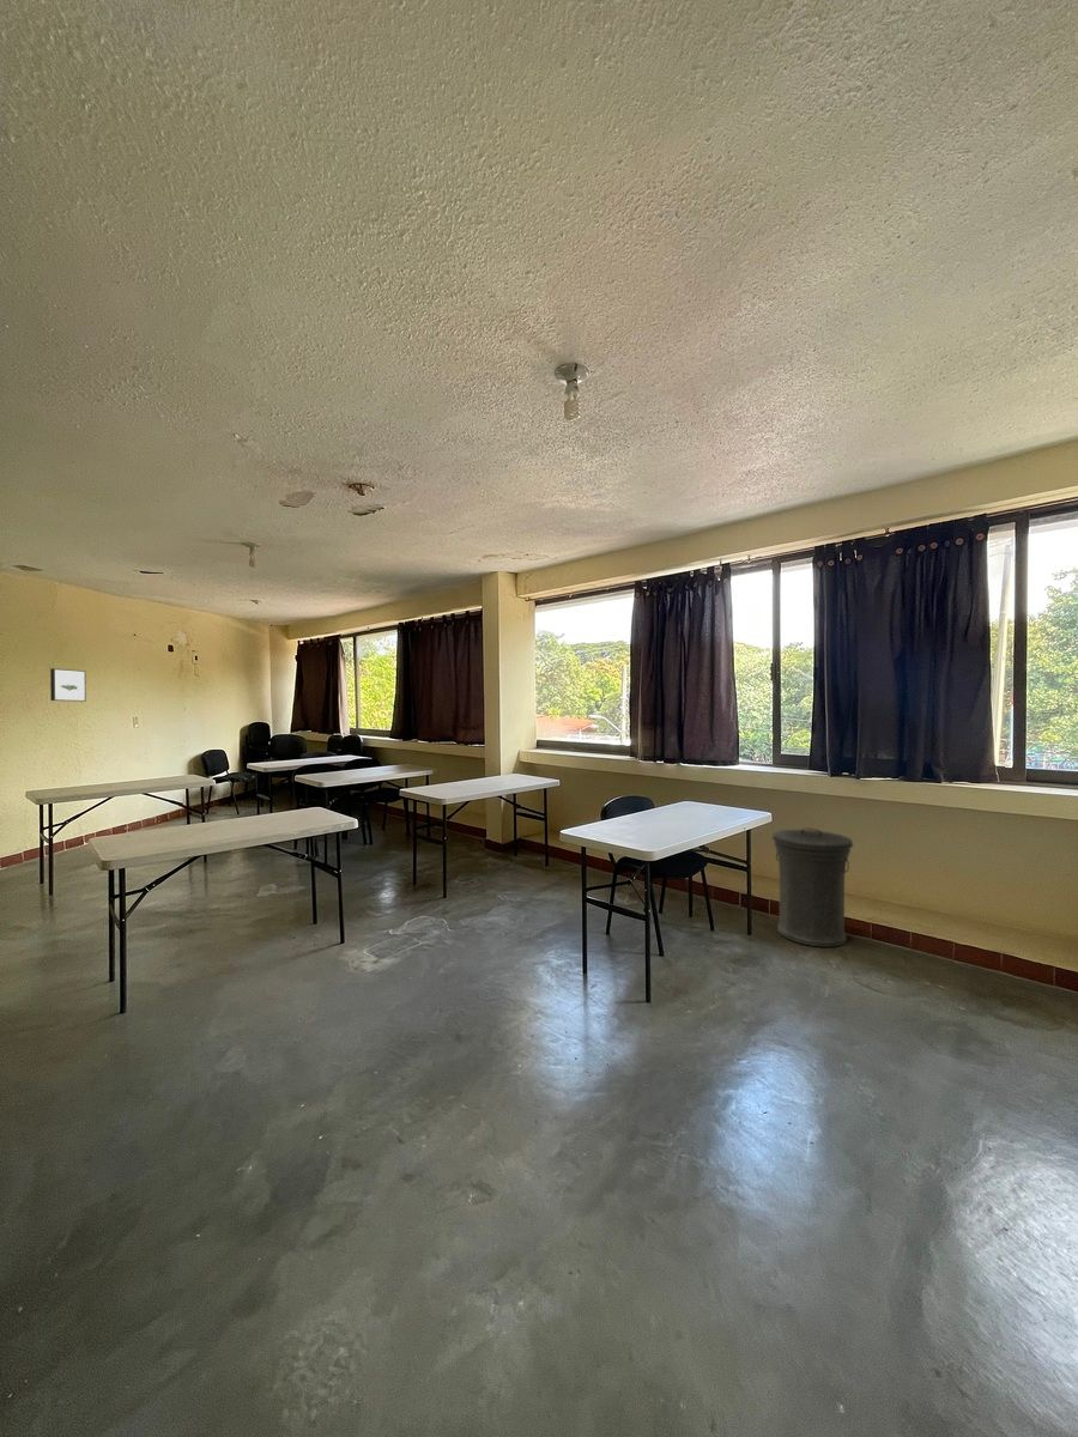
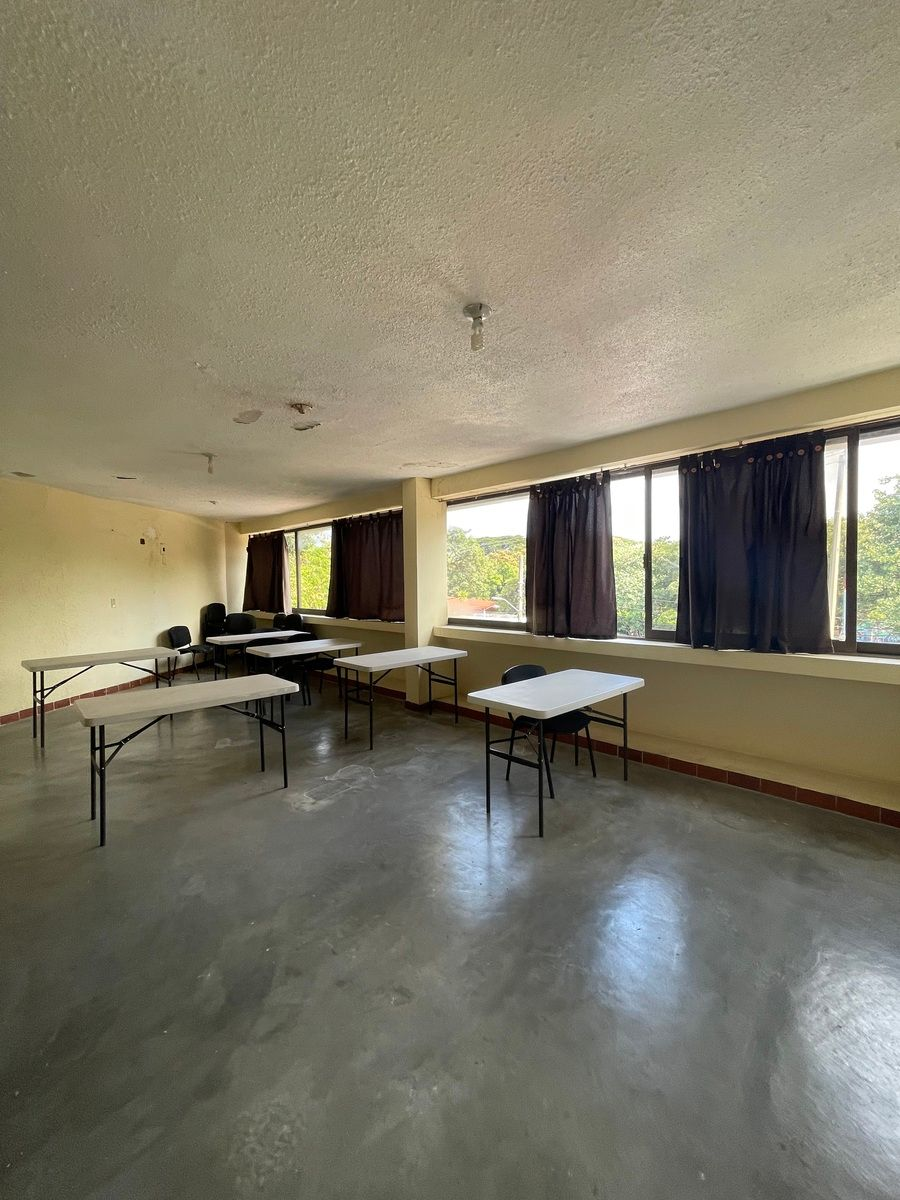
- wall art [49,667,87,703]
- trash can [771,827,854,948]
